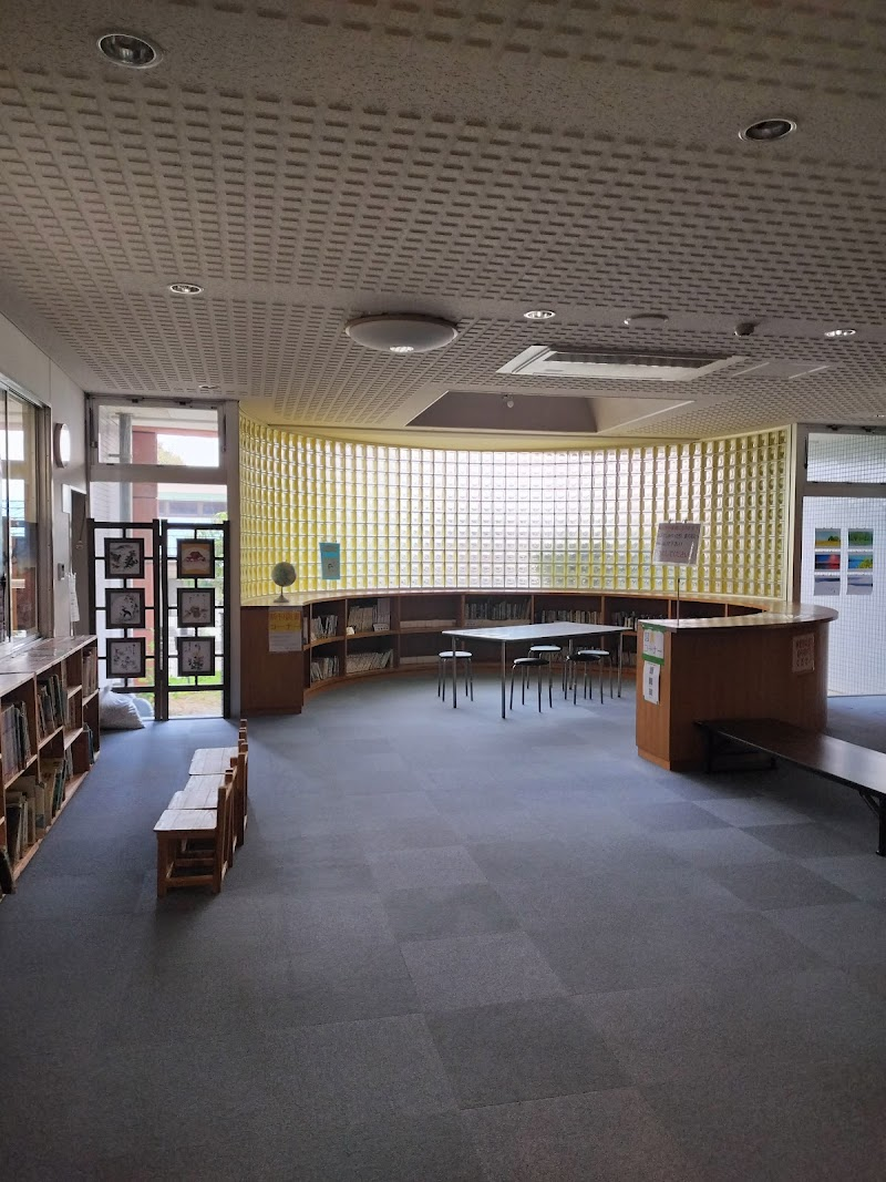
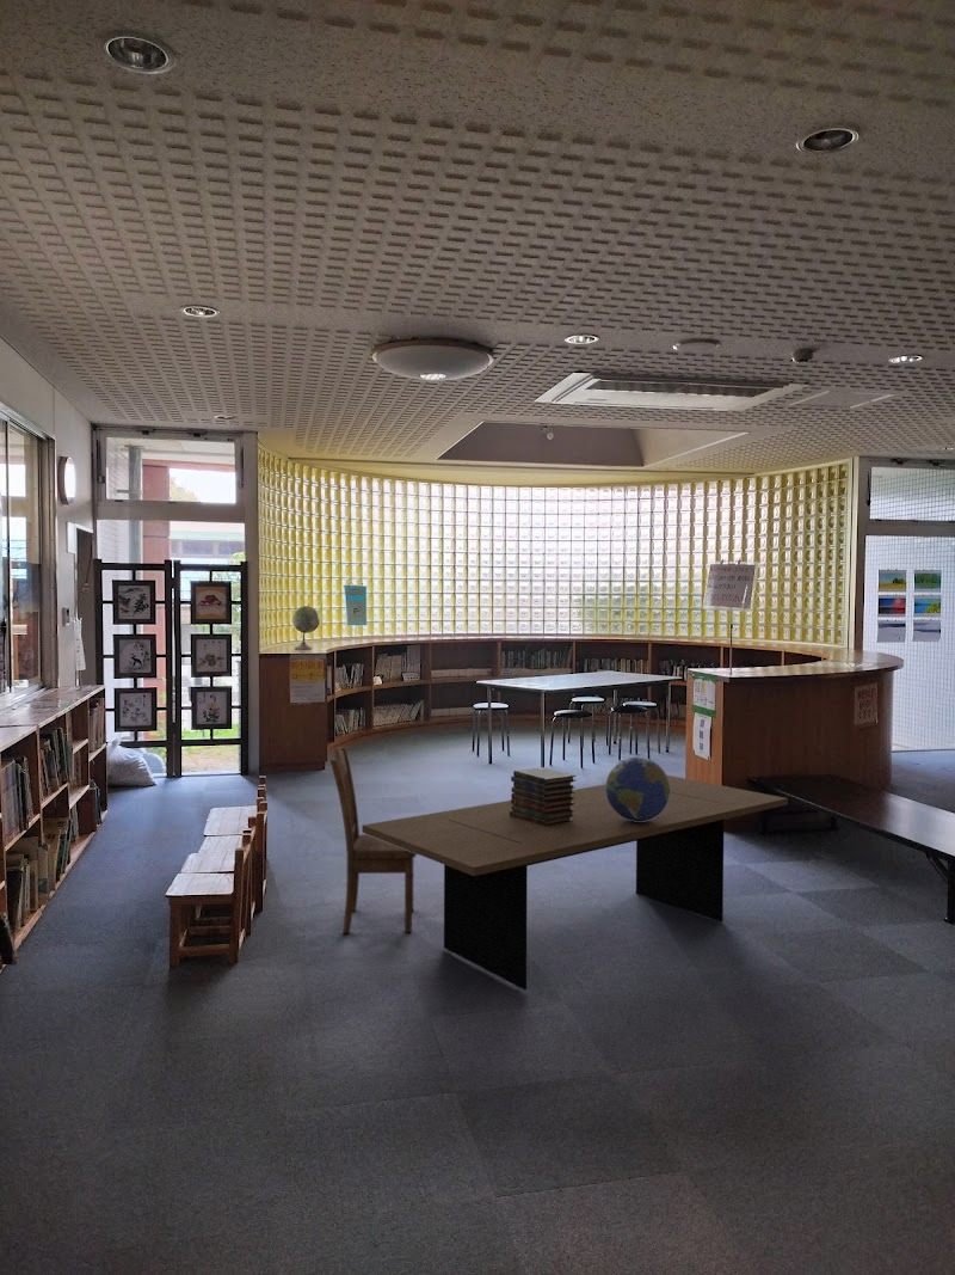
+ globe [605,756,671,822]
+ dining table [361,774,789,991]
+ dining chair [329,746,418,934]
+ book stack [510,766,577,826]
